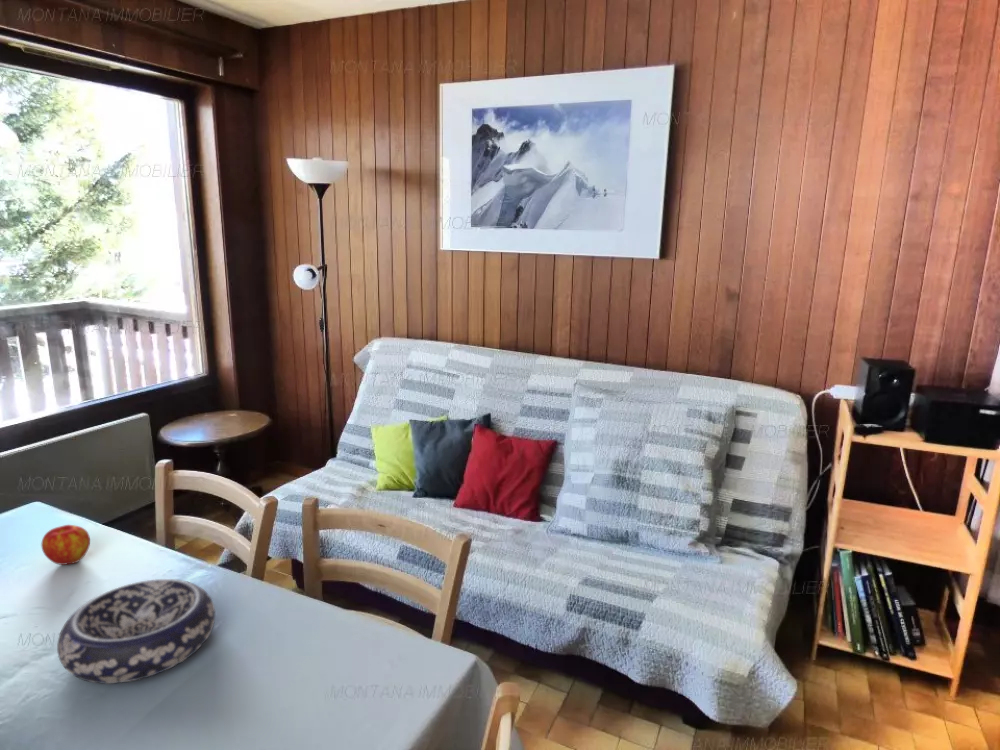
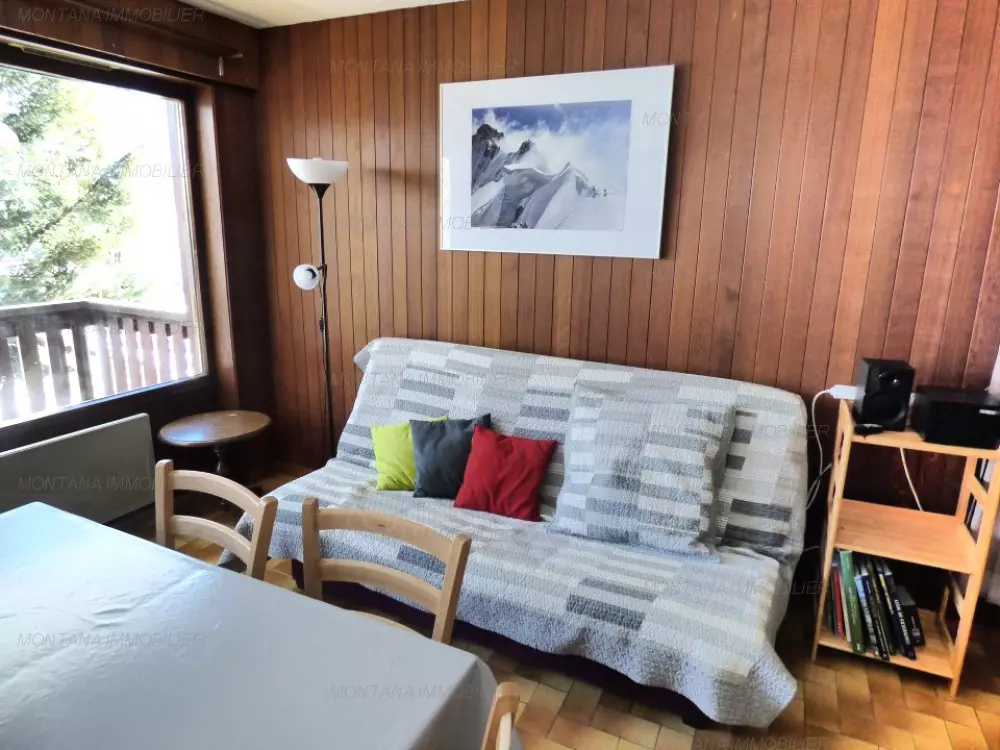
- decorative bowl [56,578,216,685]
- apple [40,524,91,566]
